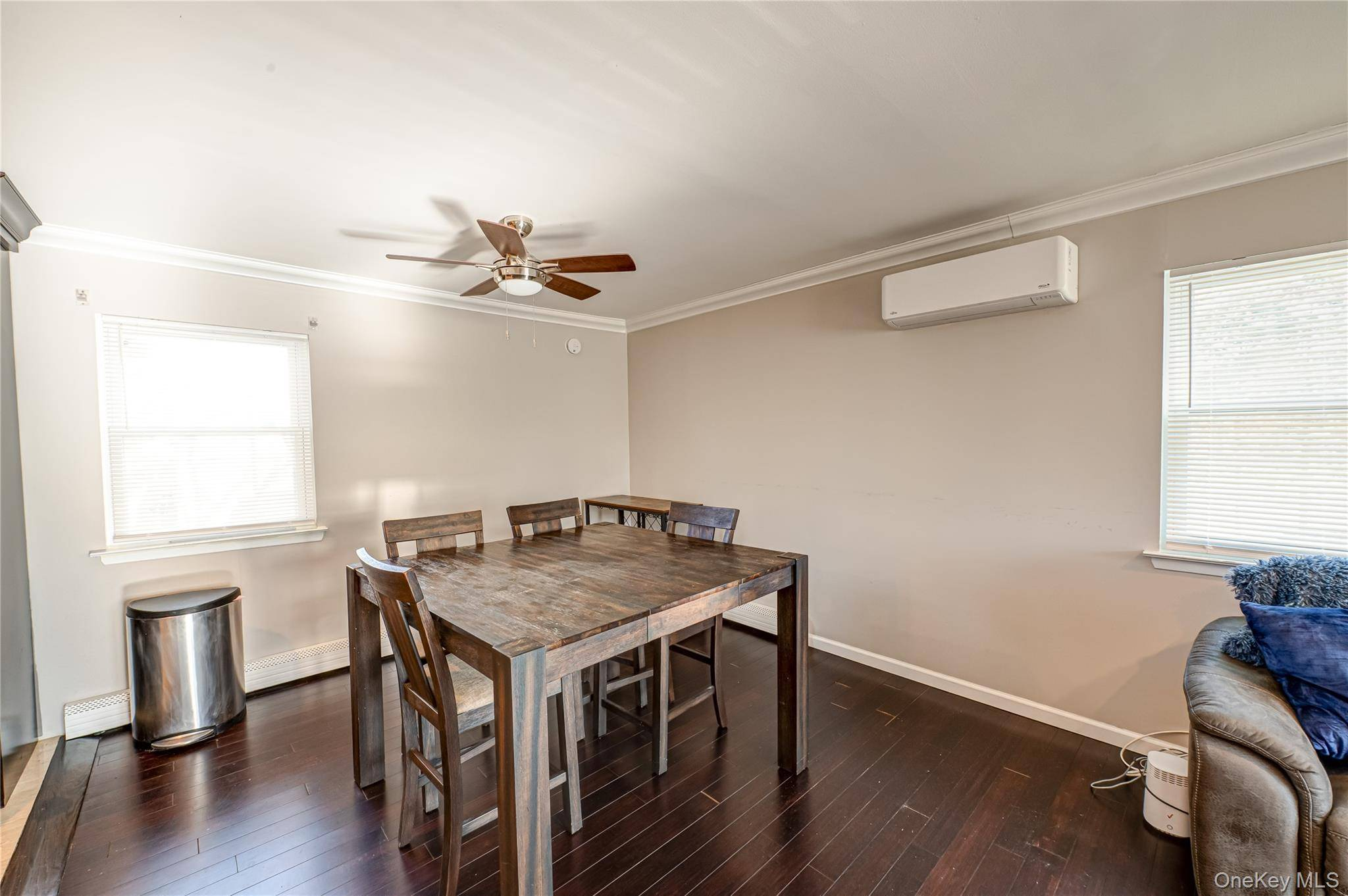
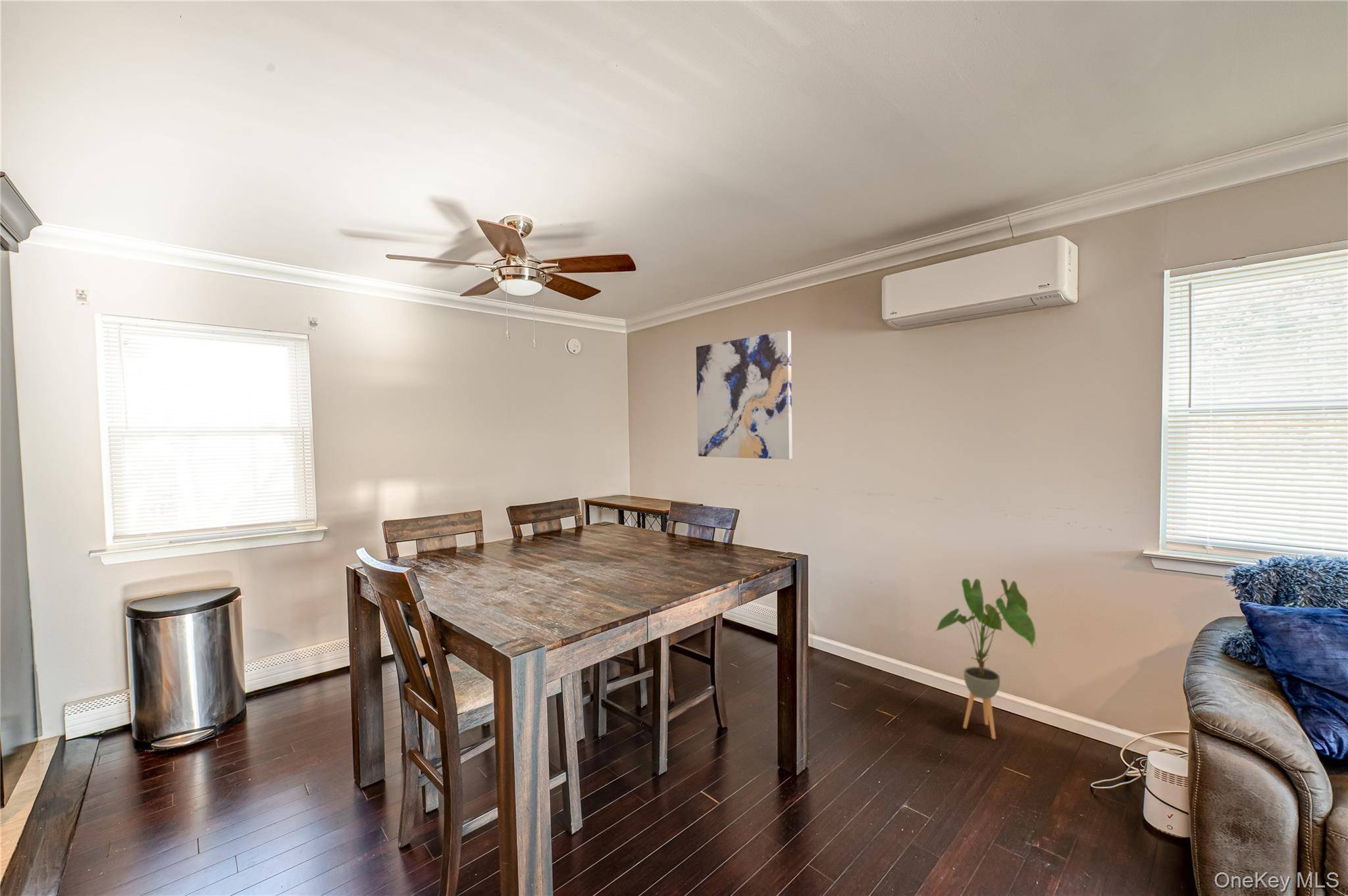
+ wall art [696,330,793,460]
+ house plant [934,578,1039,739]
